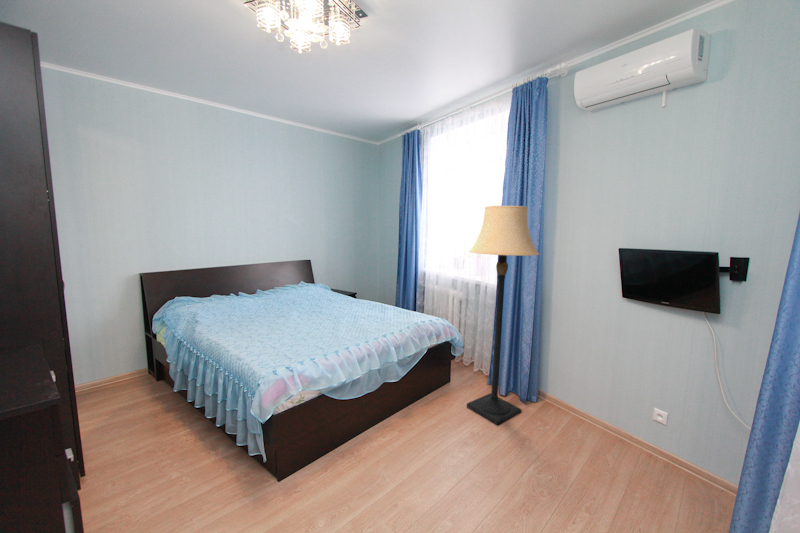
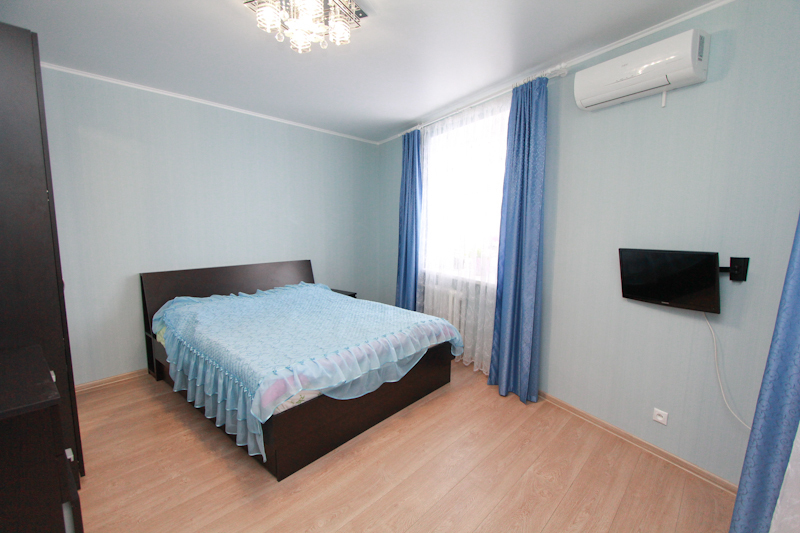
- lamp [466,205,540,426]
